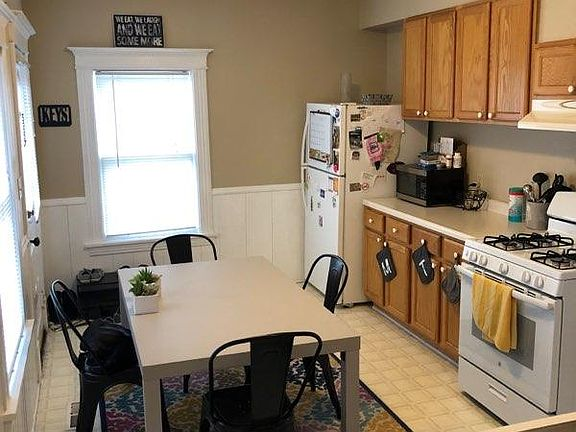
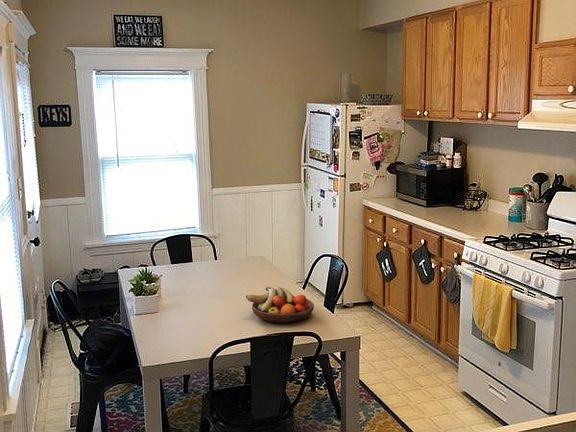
+ fruit bowl [245,285,315,324]
